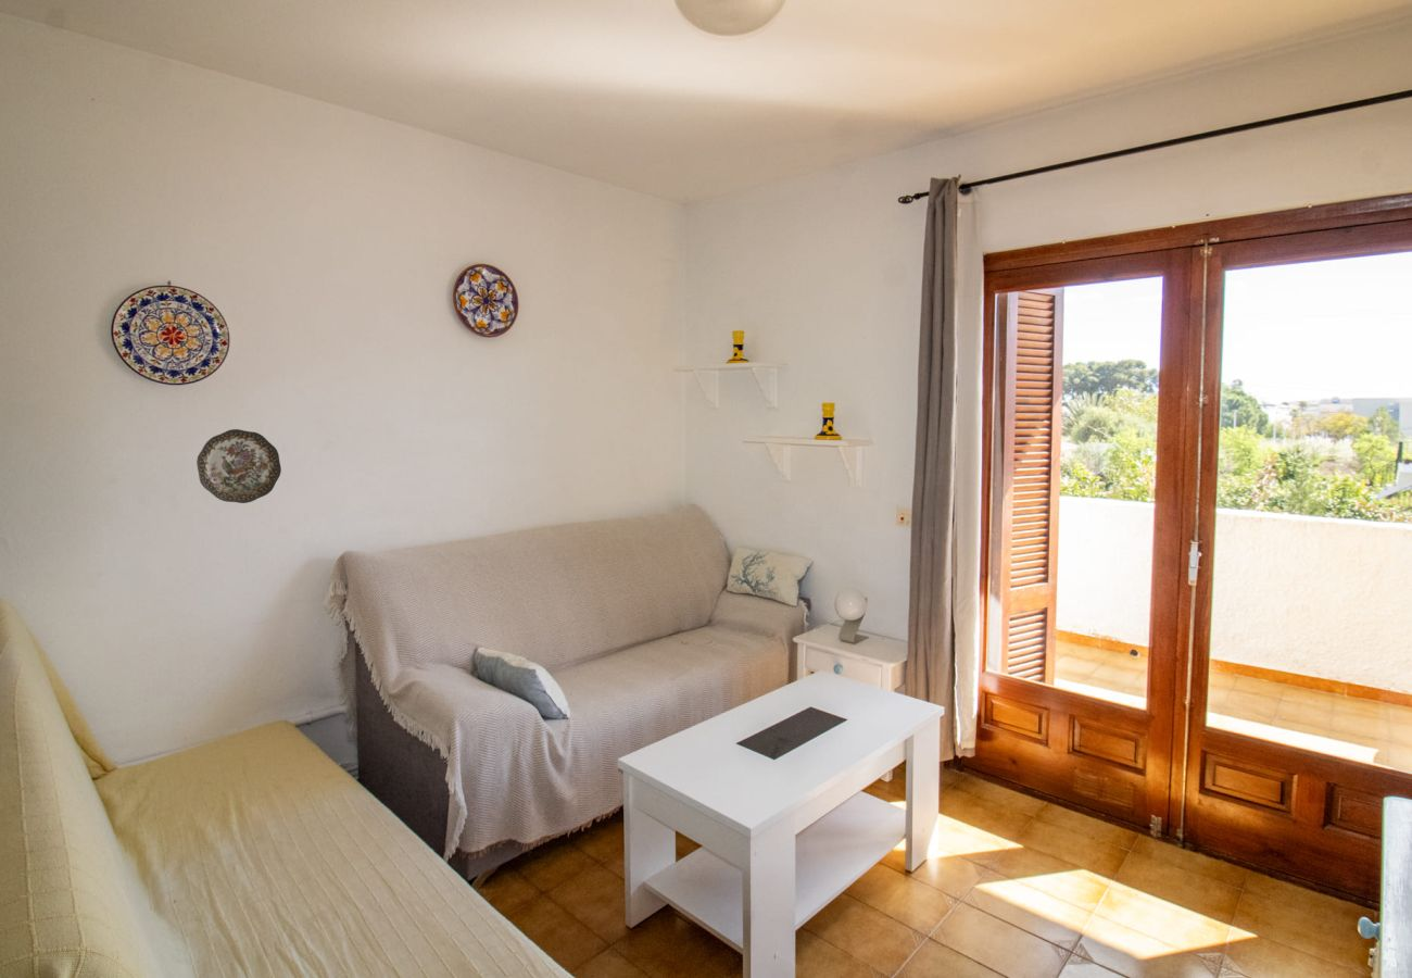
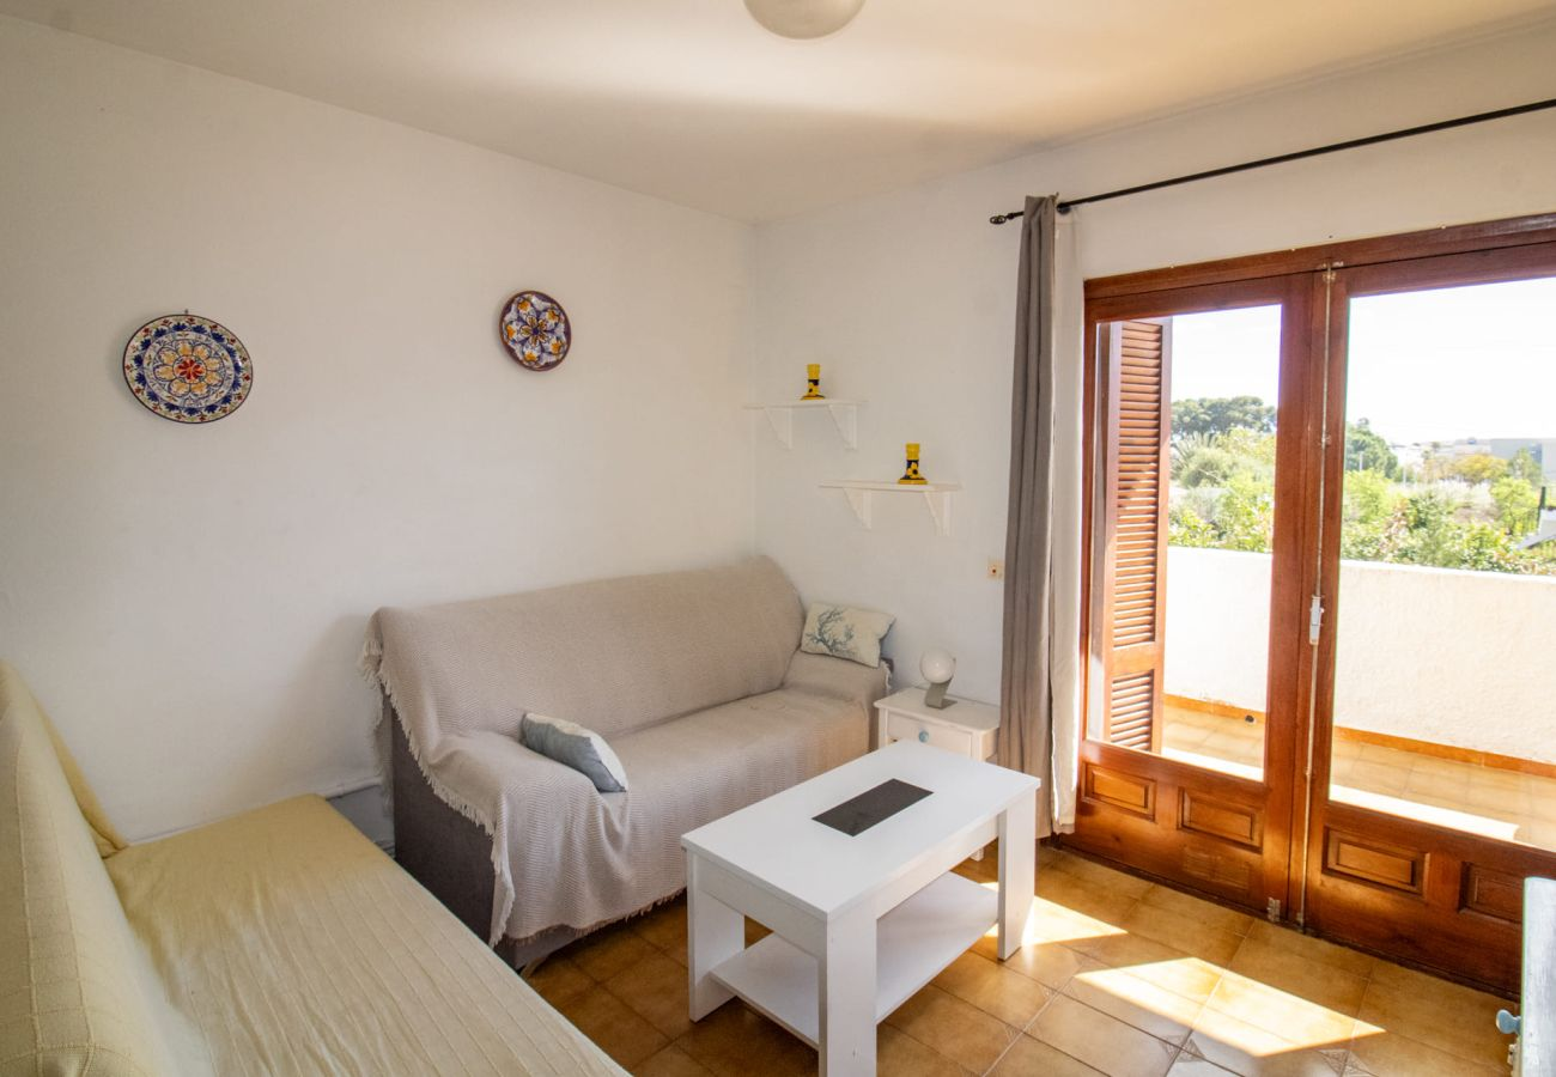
- decorative plate [196,428,282,504]
